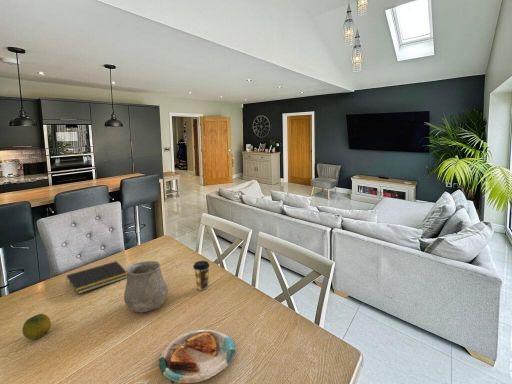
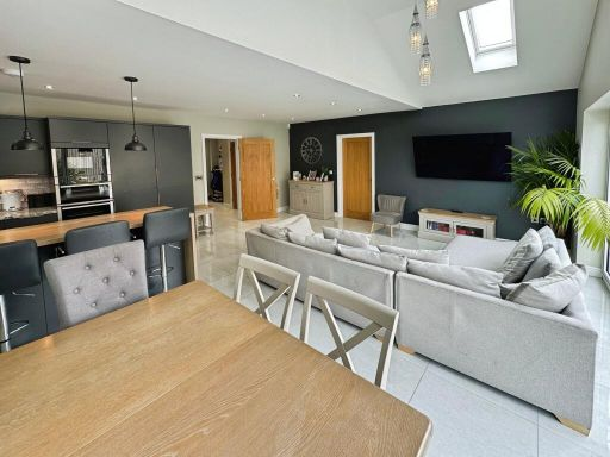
- ceramic cup [123,260,168,313]
- coffee cup [192,260,211,291]
- fruit [21,313,52,341]
- plate [158,329,236,384]
- notepad [65,260,127,295]
